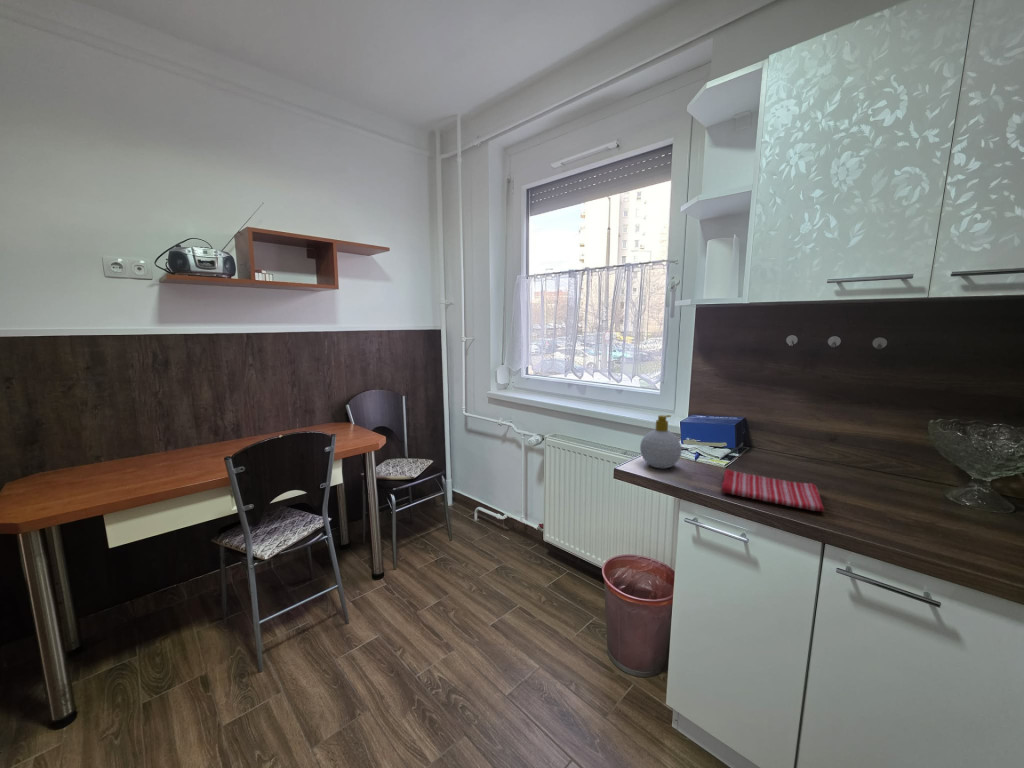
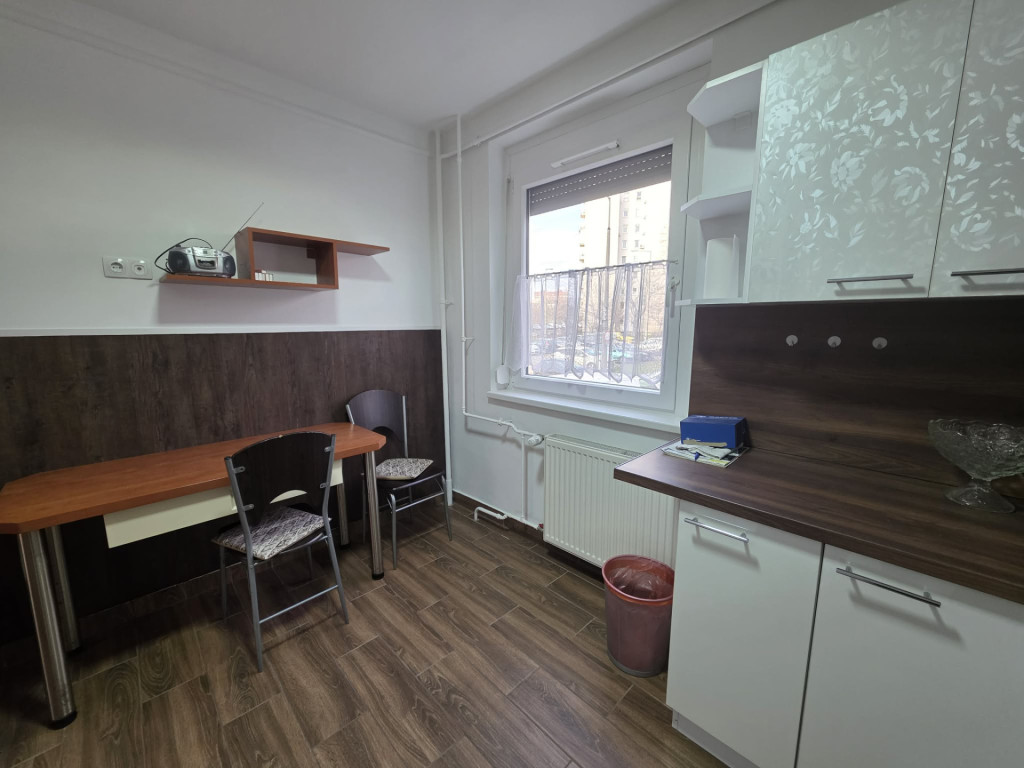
- dish towel [720,468,825,513]
- soap bottle [639,414,683,469]
